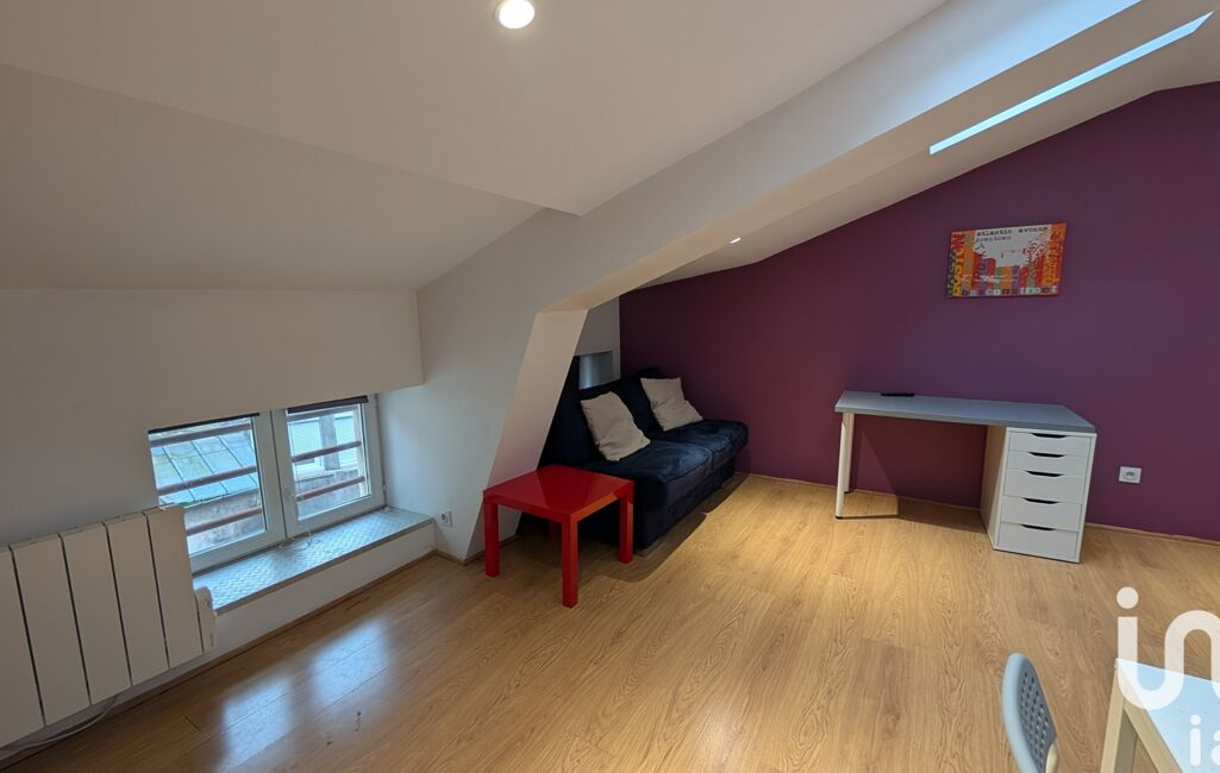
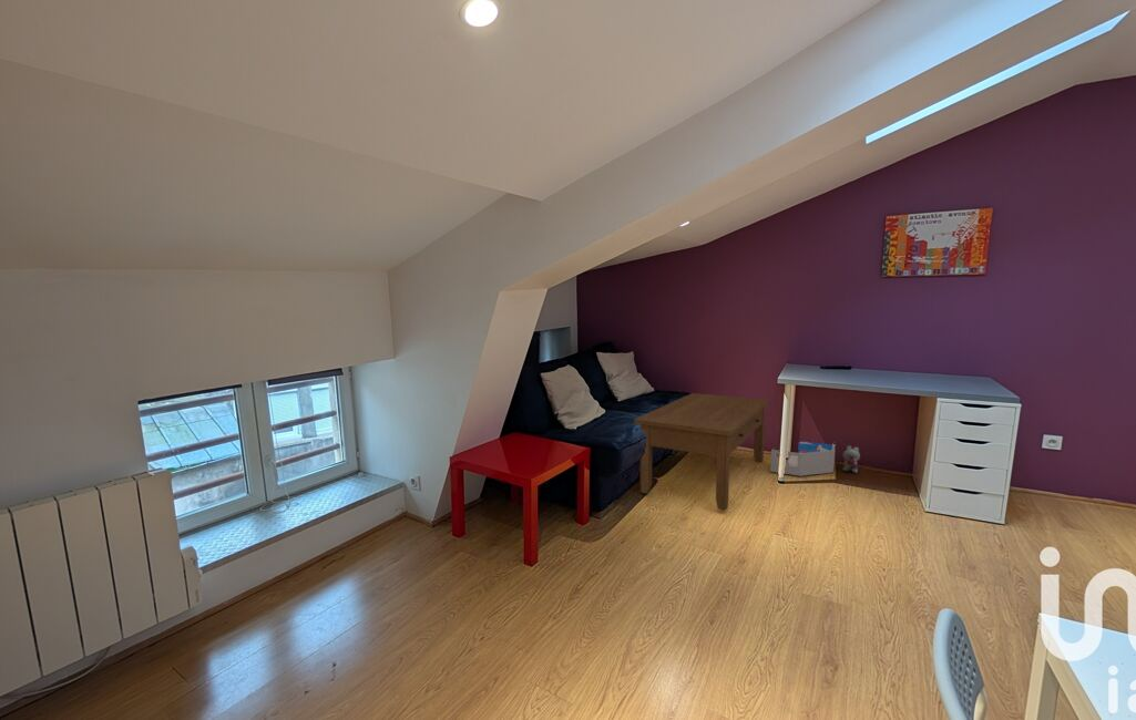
+ coffee table [633,392,770,512]
+ plush toy [841,444,861,474]
+ storage bin [769,441,837,477]
